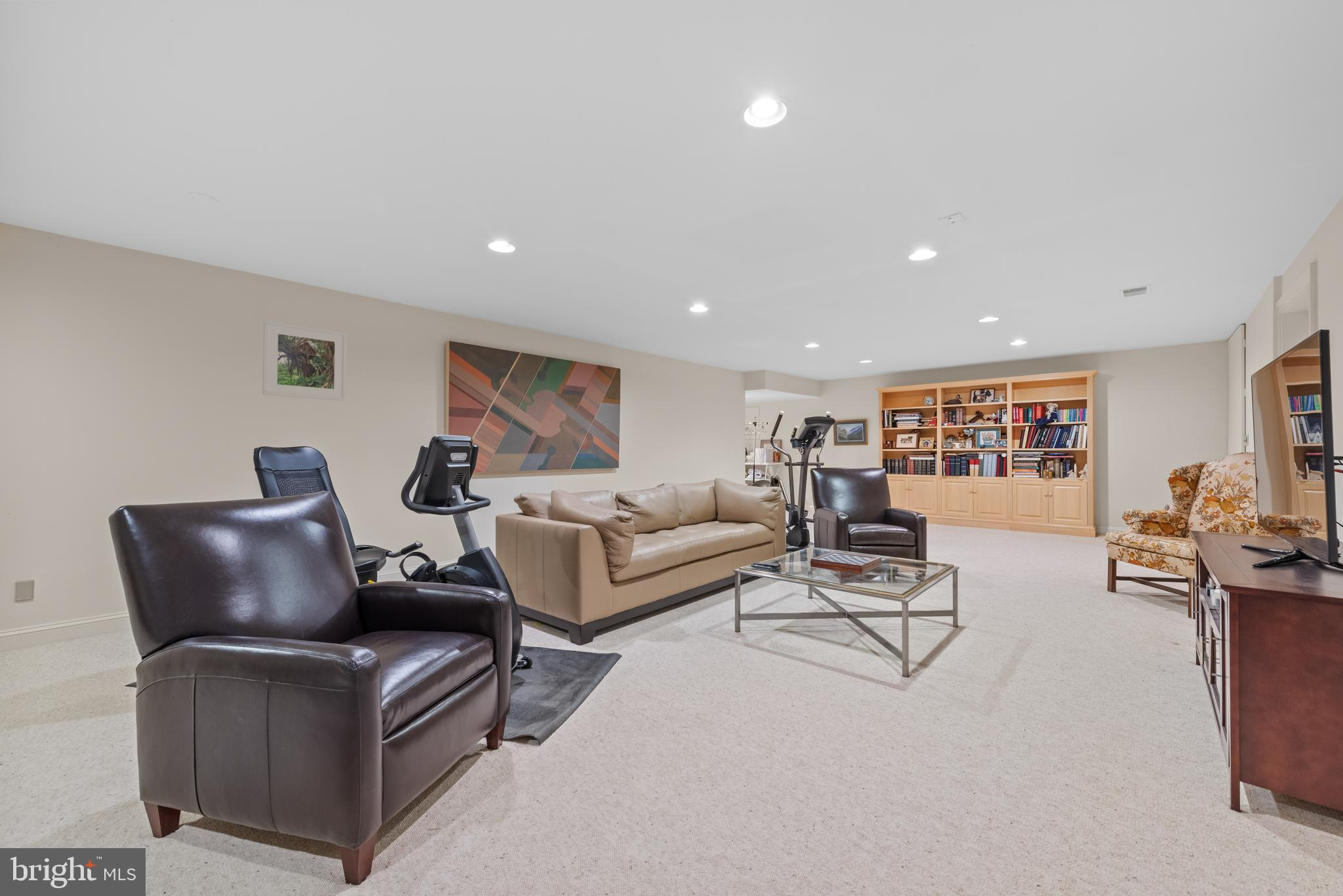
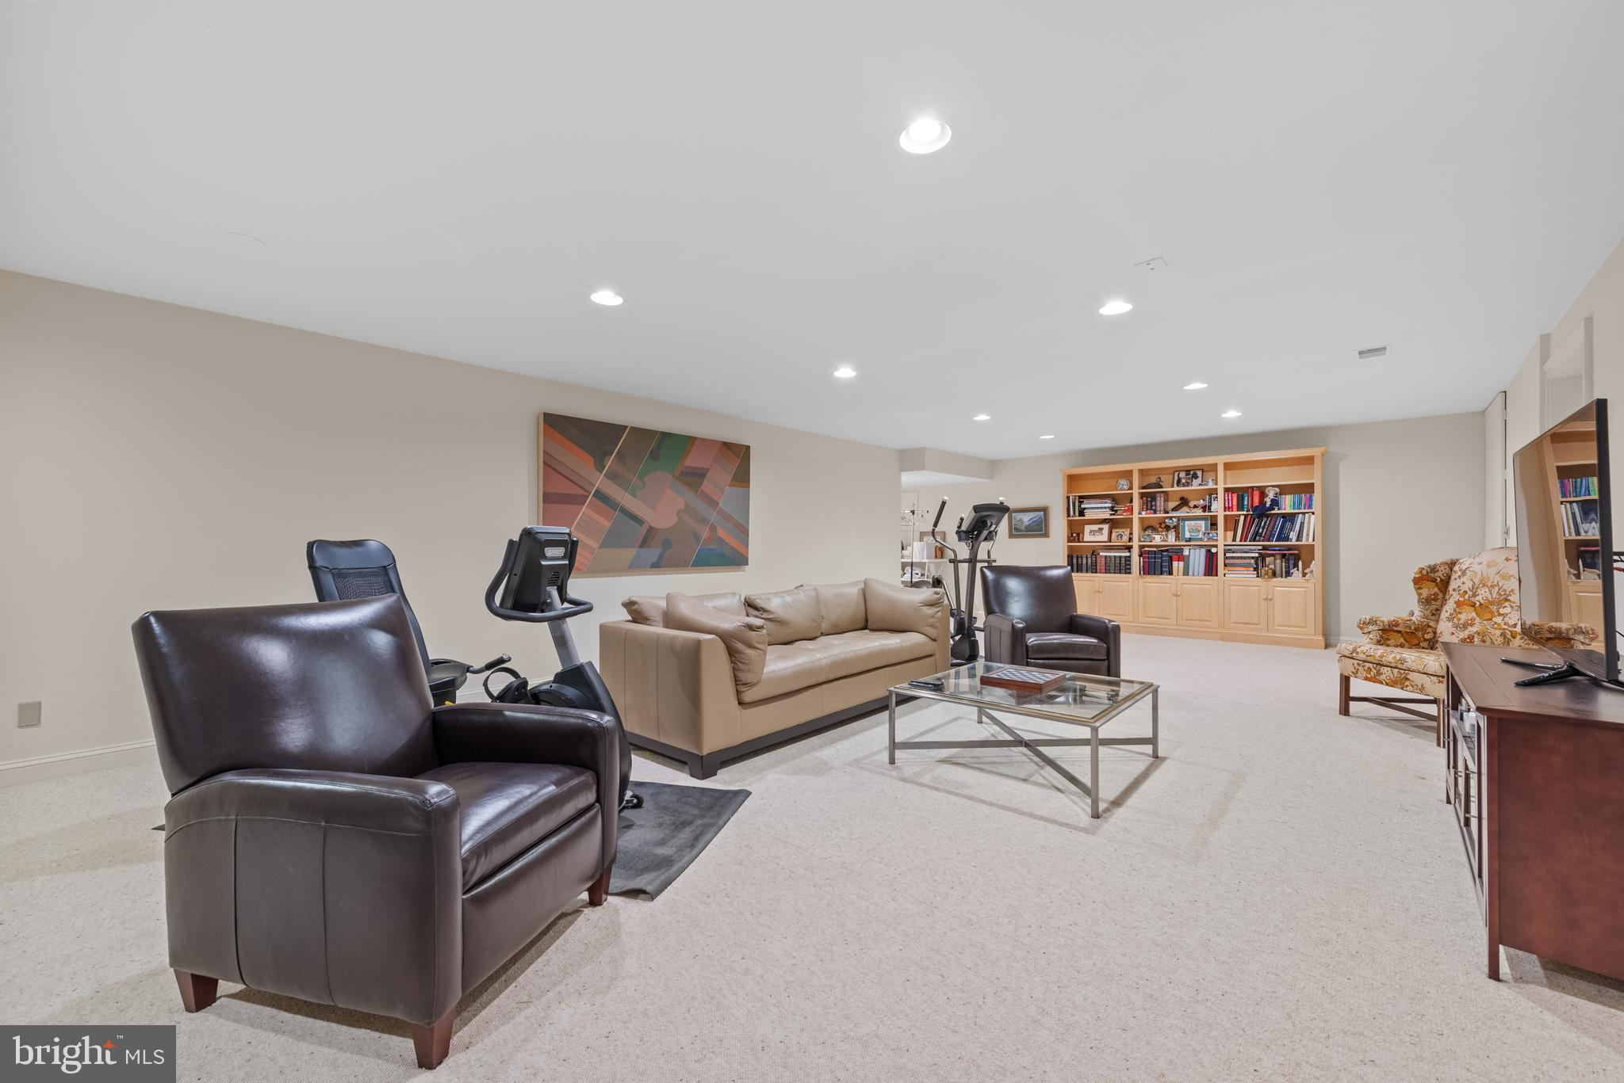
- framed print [262,320,348,401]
